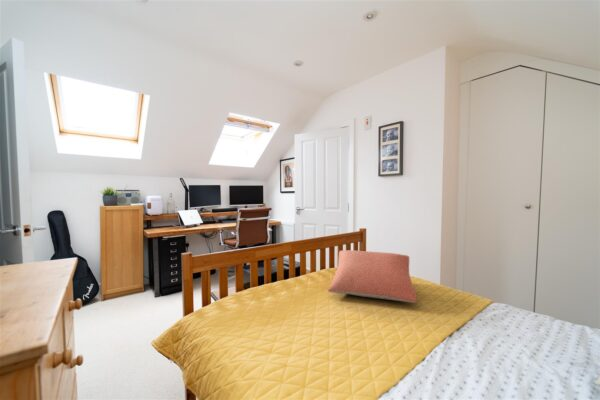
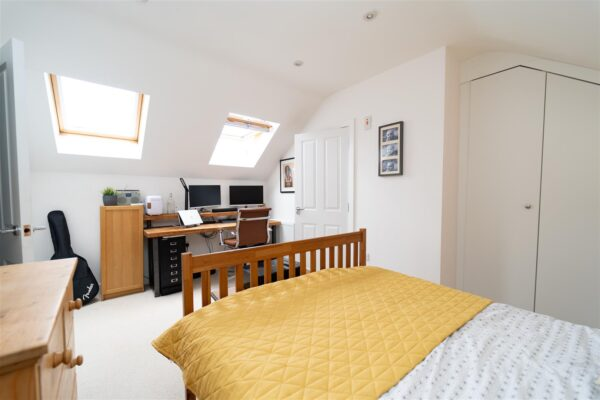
- pillow [327,249,418,304]
